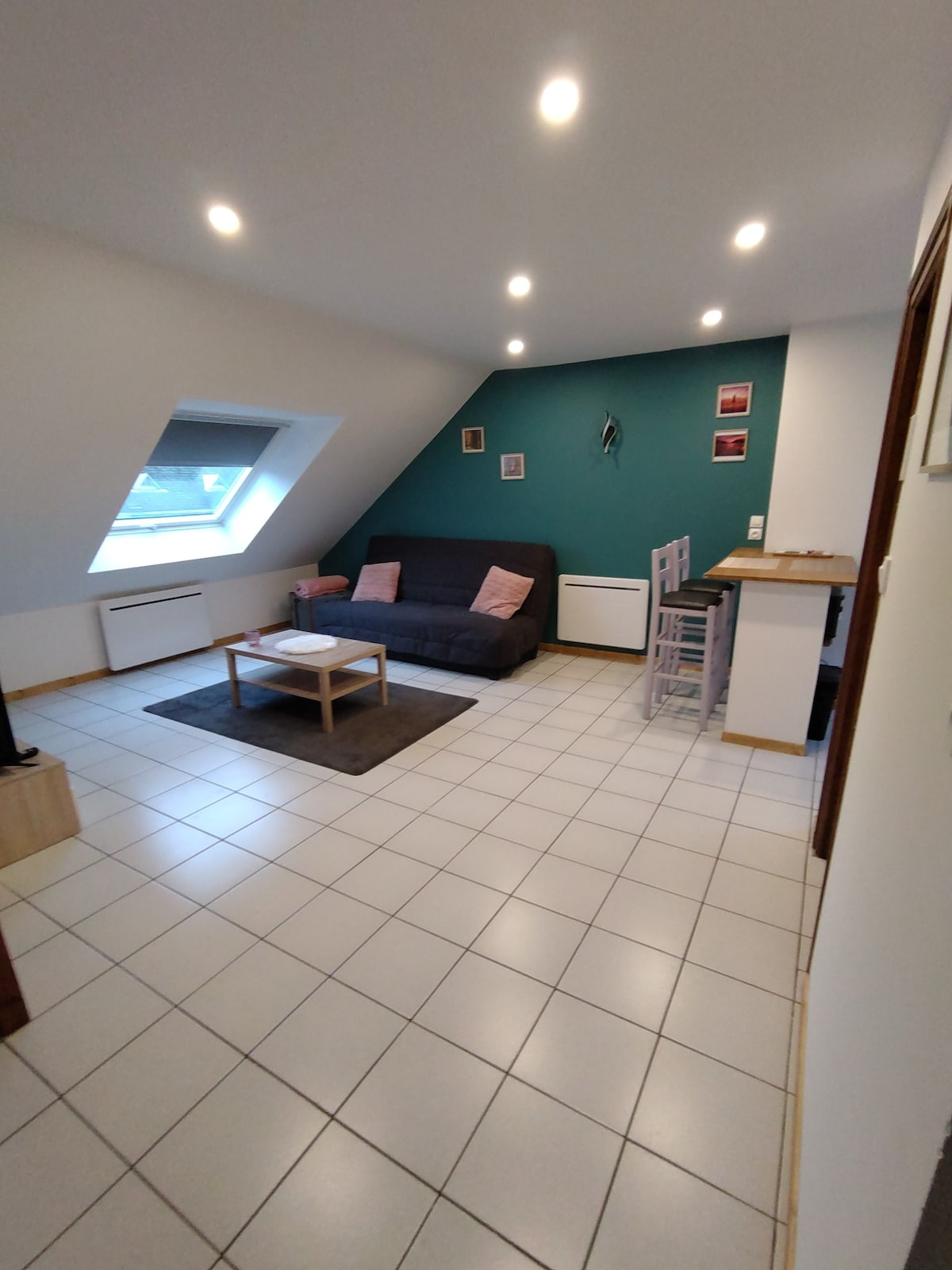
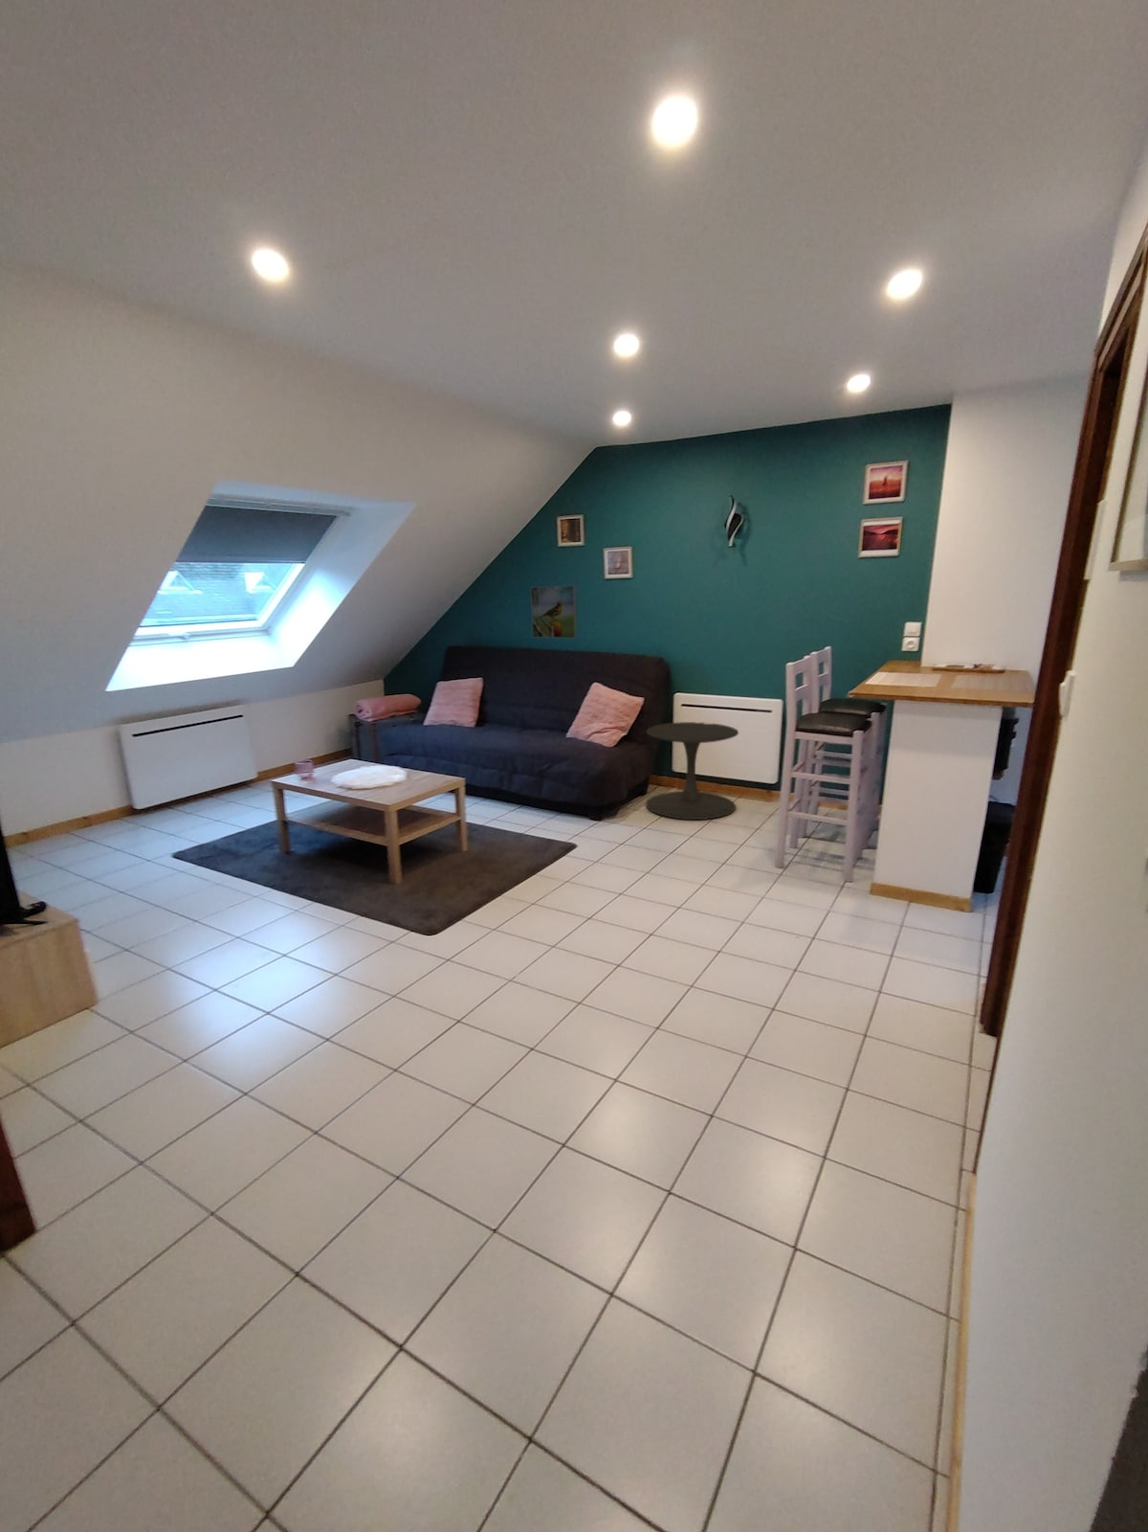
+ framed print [531,585,578,638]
+ side table [645,721,739,820]
